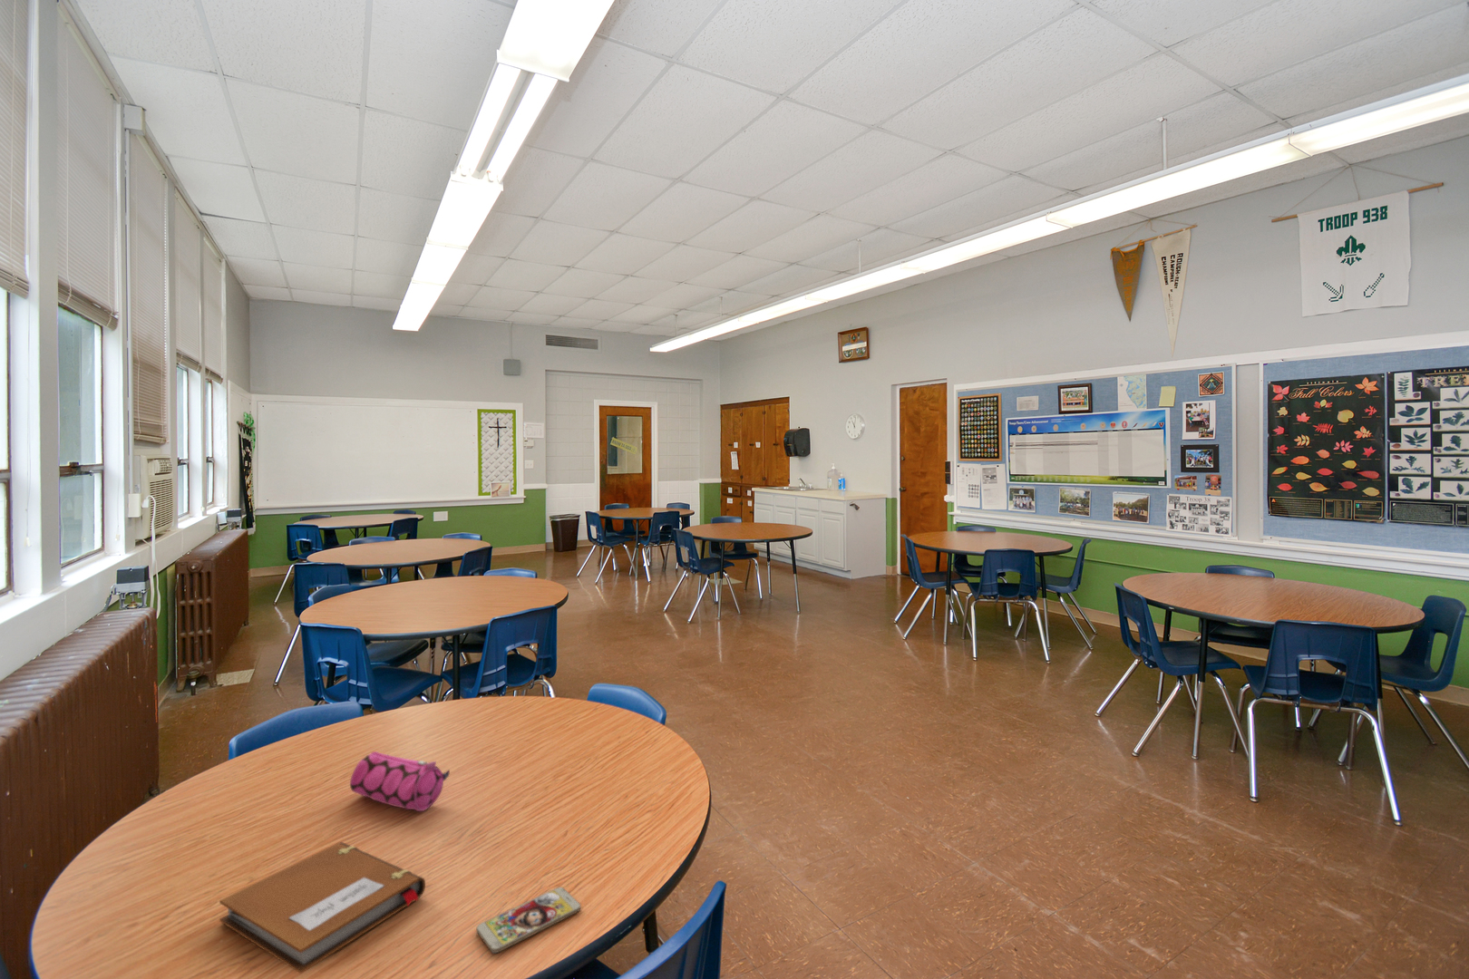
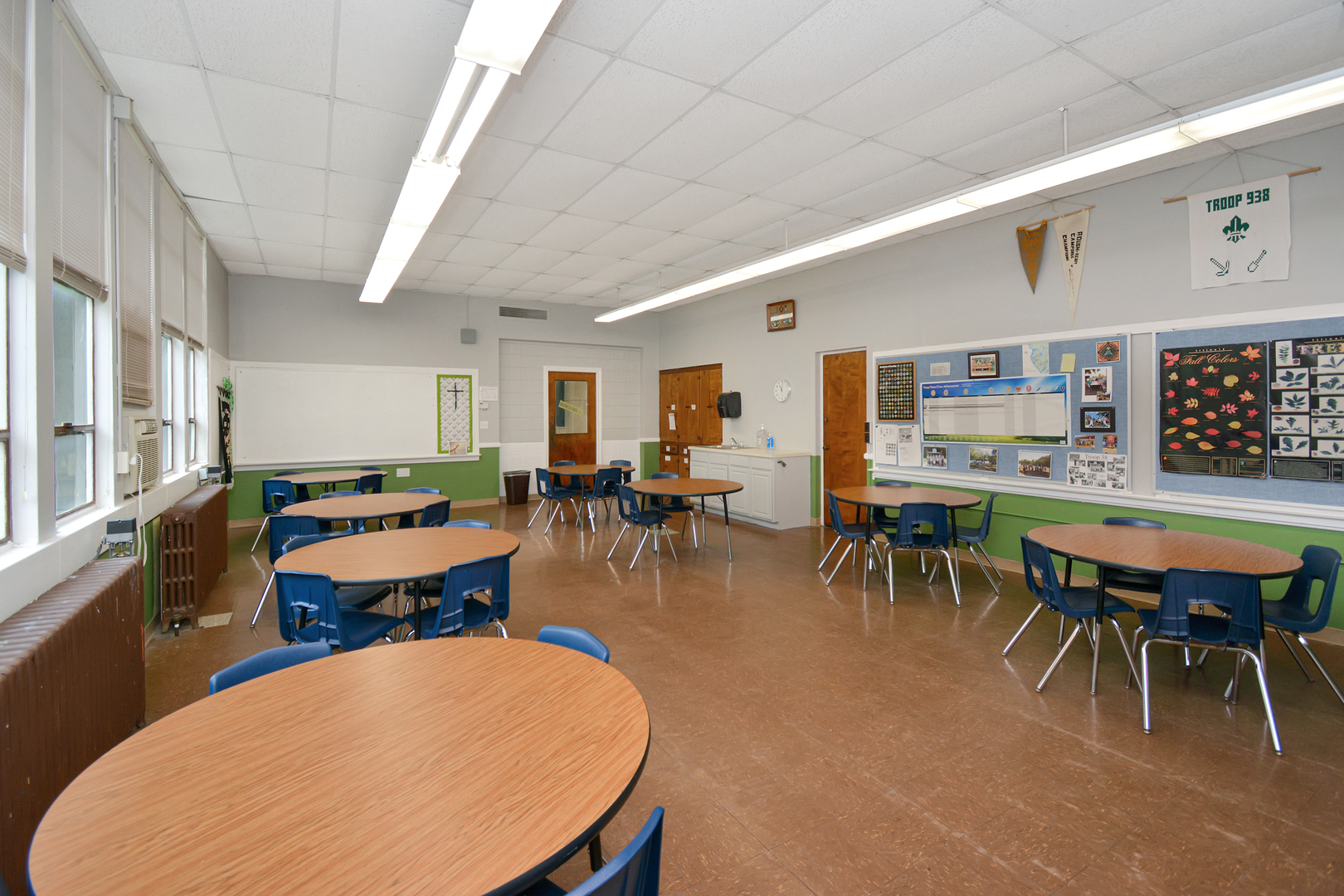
- smartphone [475,886,583,954]
- pencil case [349,751,450,812]
- notebook [219,841,426,975]
